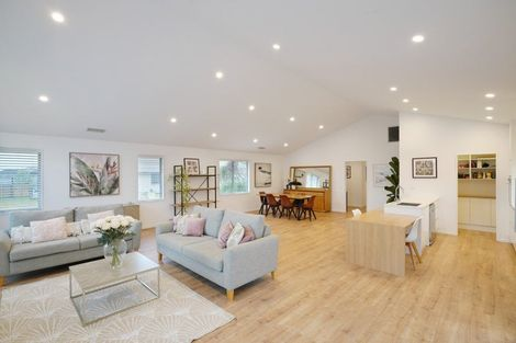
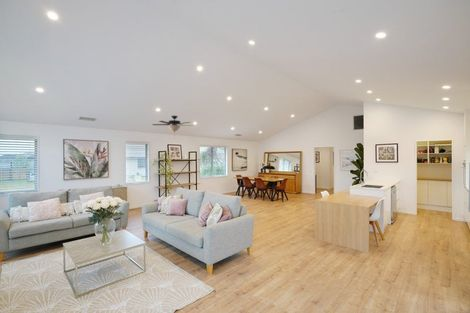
+ ceiling fan [151,115,192,140]
